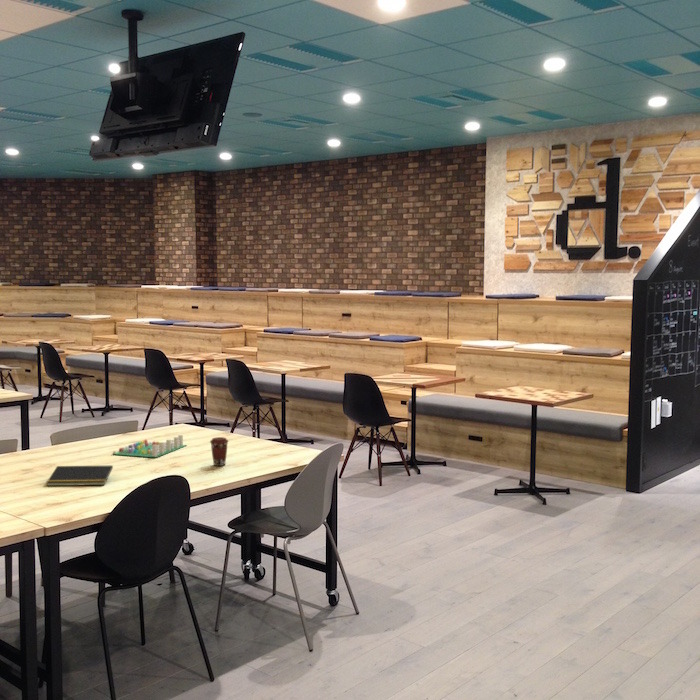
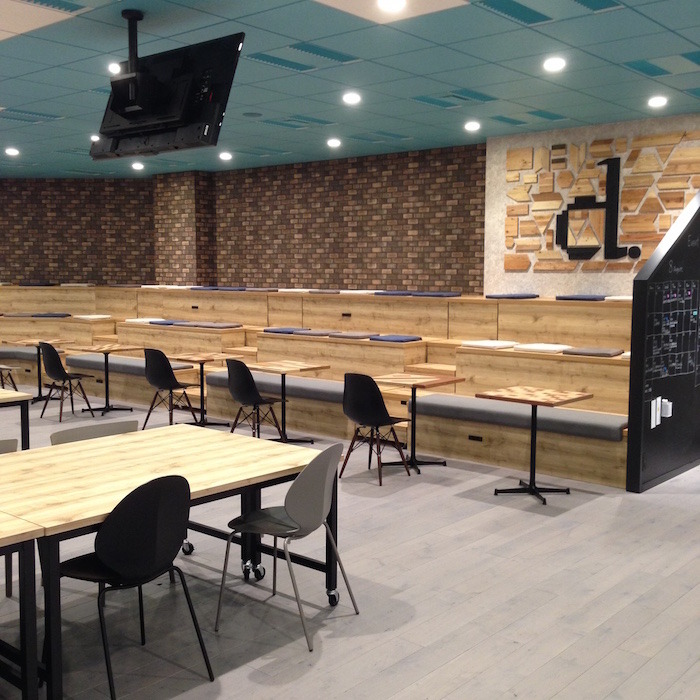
- board game [111,434,188,458]
- notepad [46,464,114,487]
- coffee cup [209,436,230,467]
